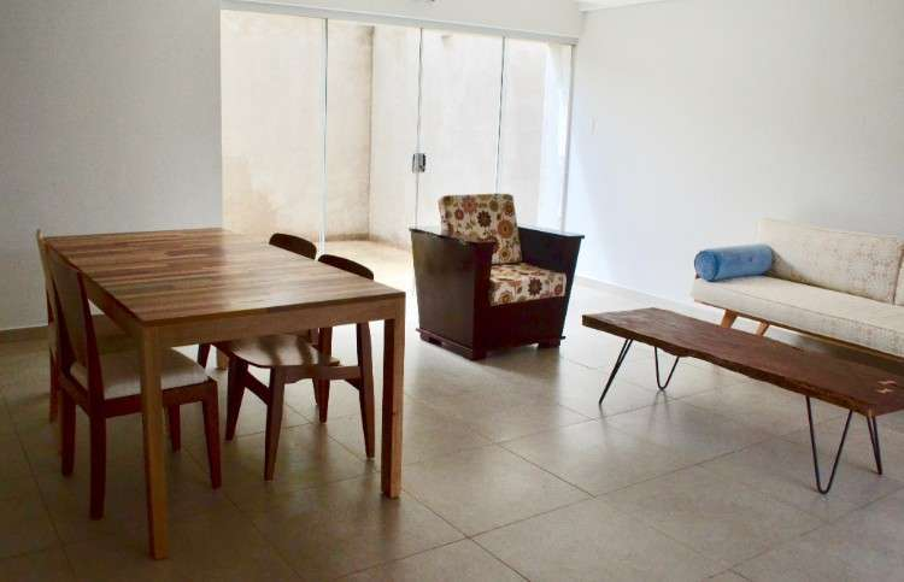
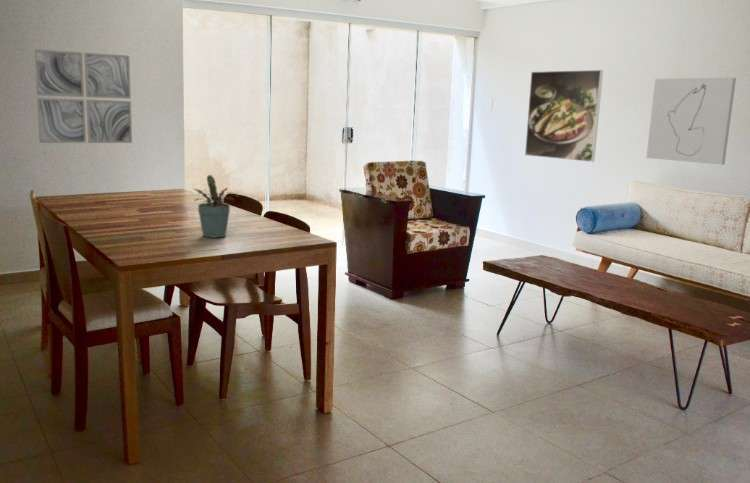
+ wall art [32,48,133,144]
+ potted plant [193,174,239,239]
+ wall art [645,77,737,166]
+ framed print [524,69,604,163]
